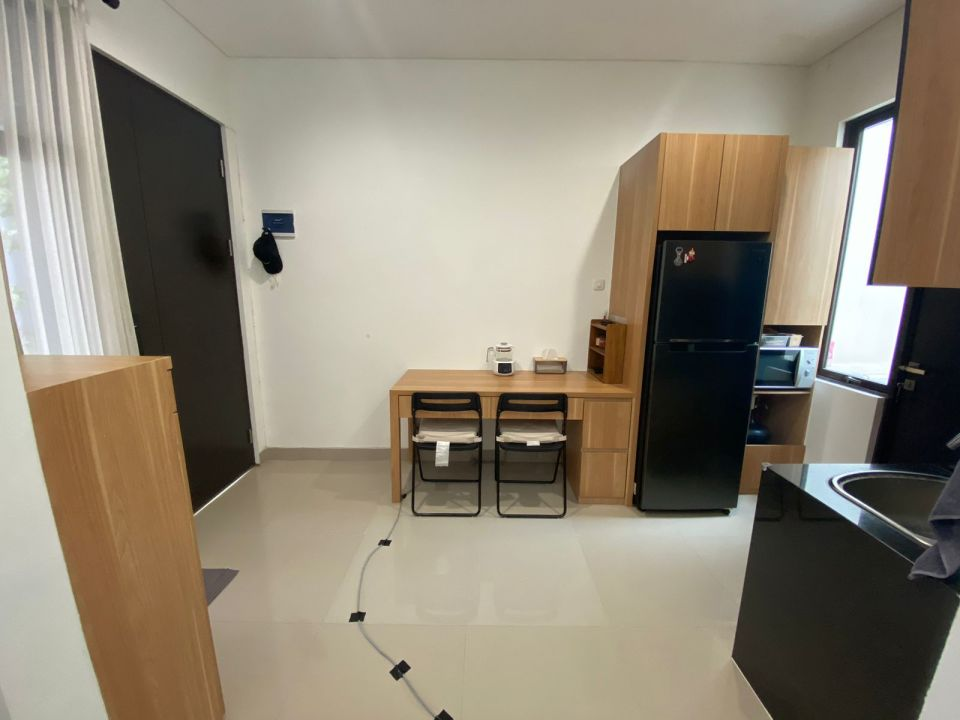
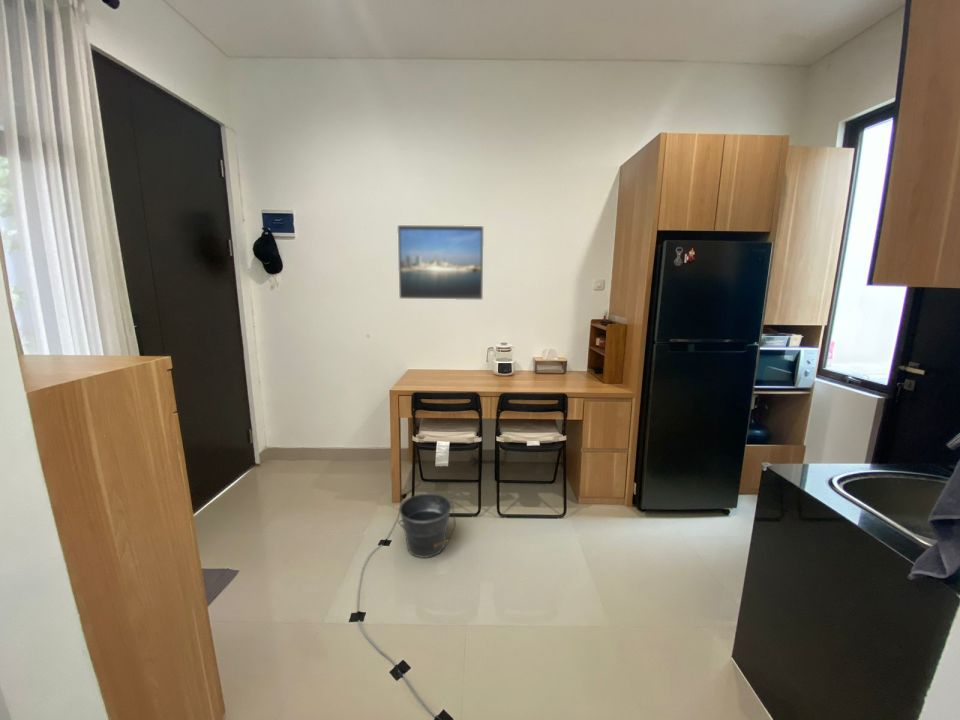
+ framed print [396,224,485,301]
+ bucket [397,492,457,559]
